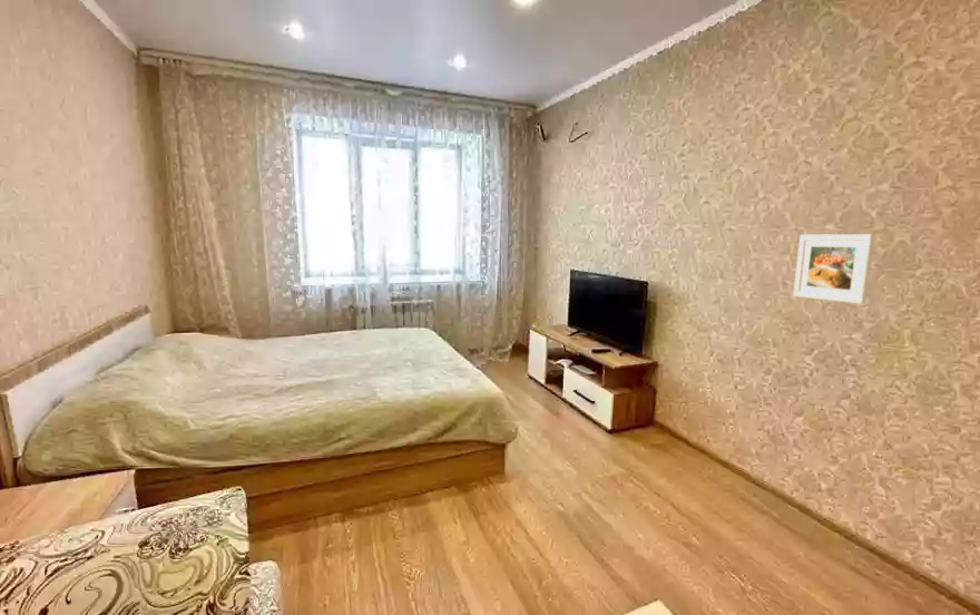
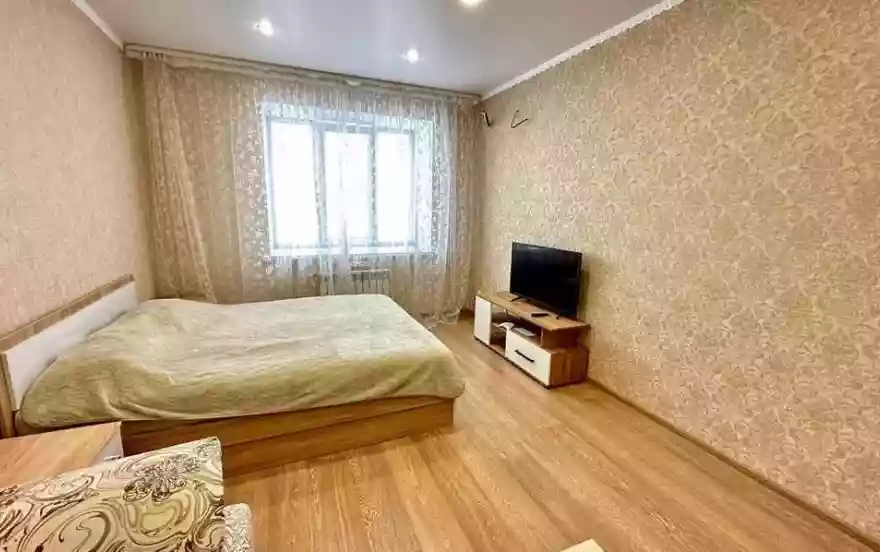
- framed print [792,233,875,305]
